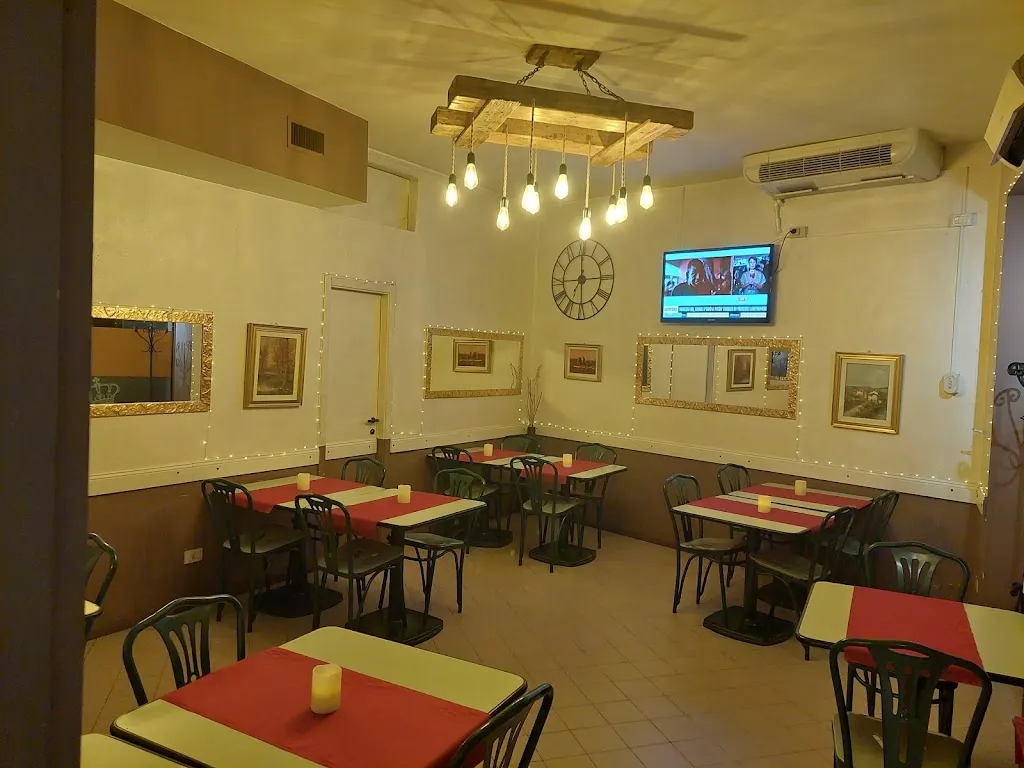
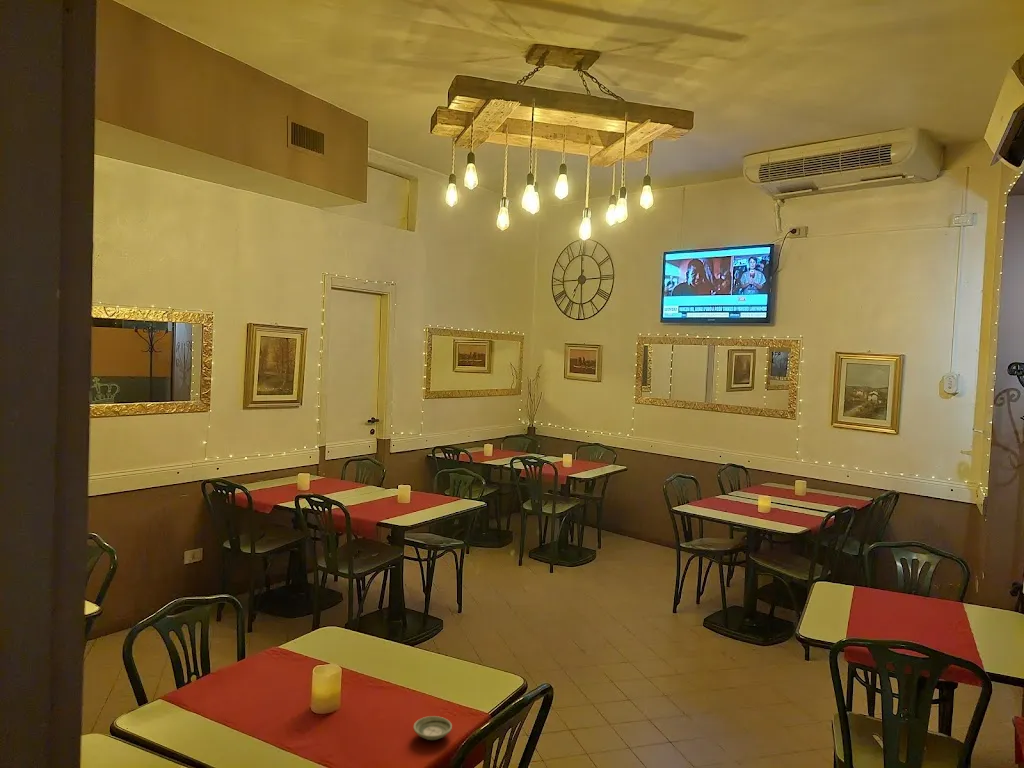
+ saucer [412,715,453,741]
